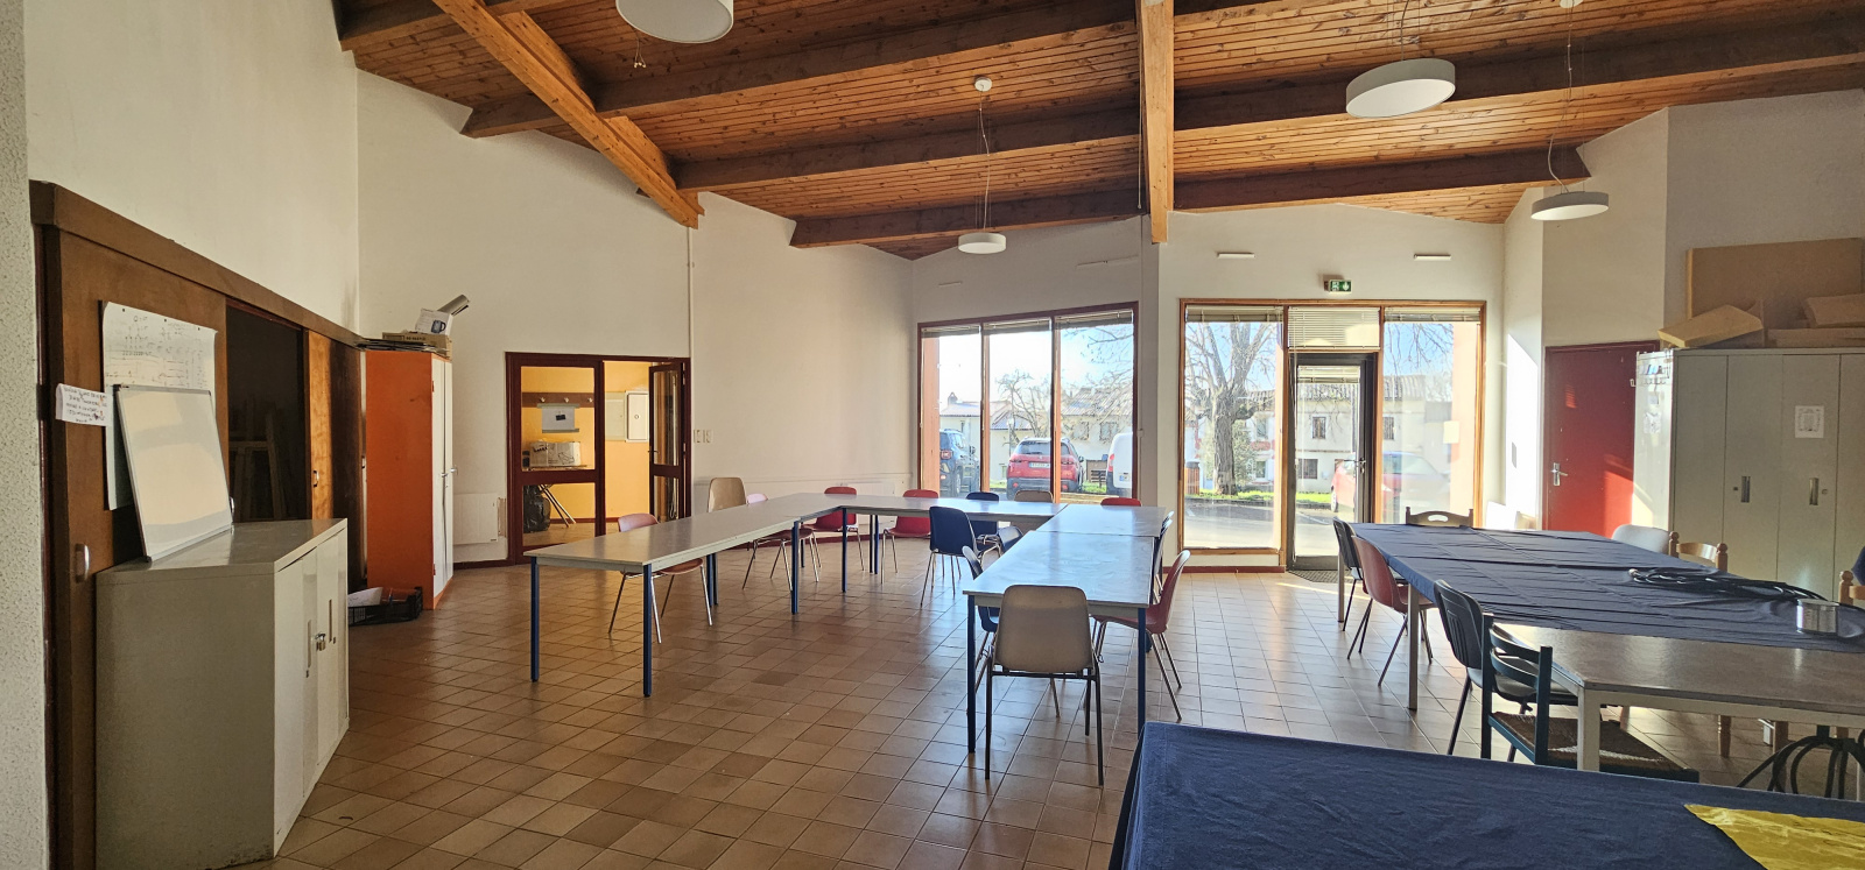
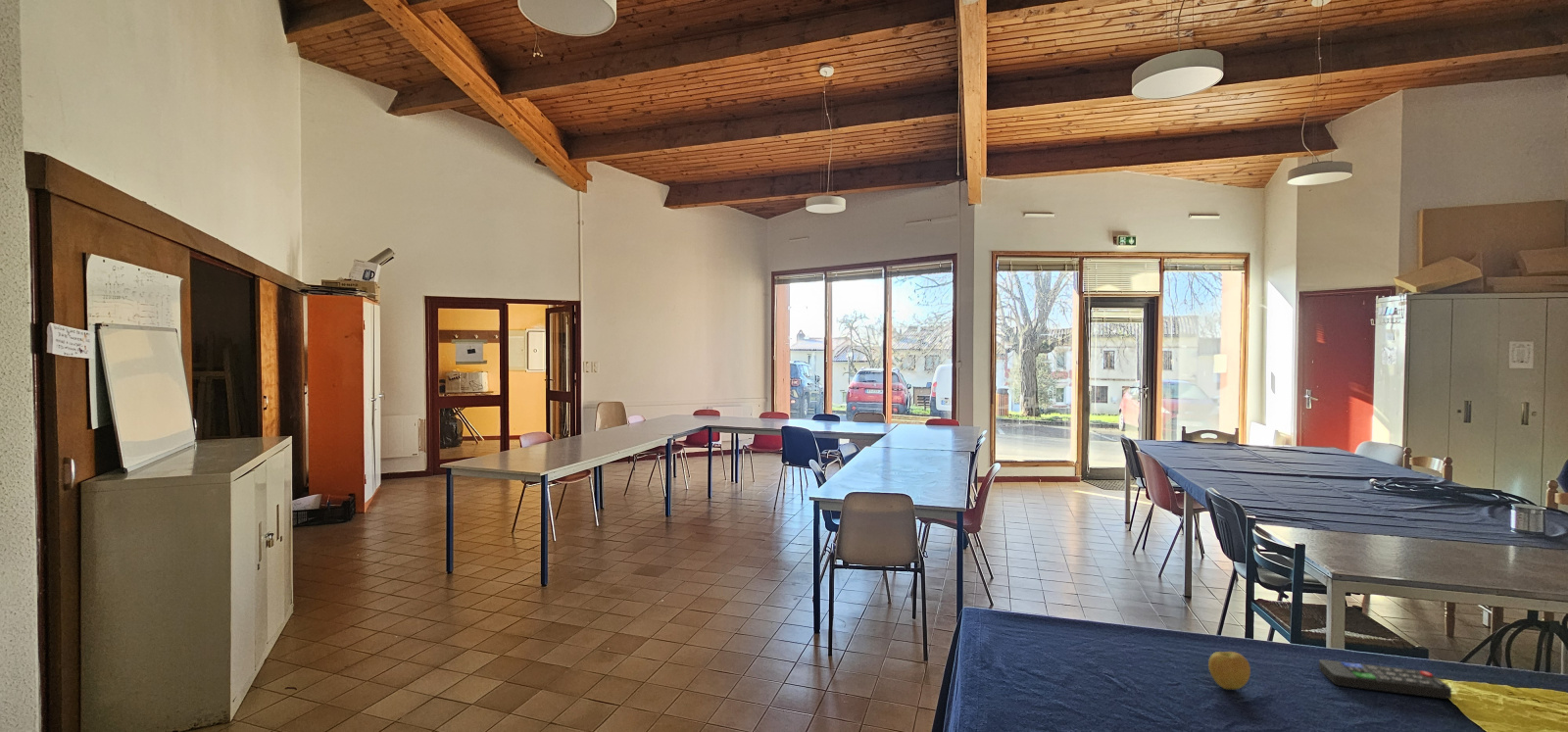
+ apple [1207,651,1251,690]
+ remote control [1318,659,1452,700]
